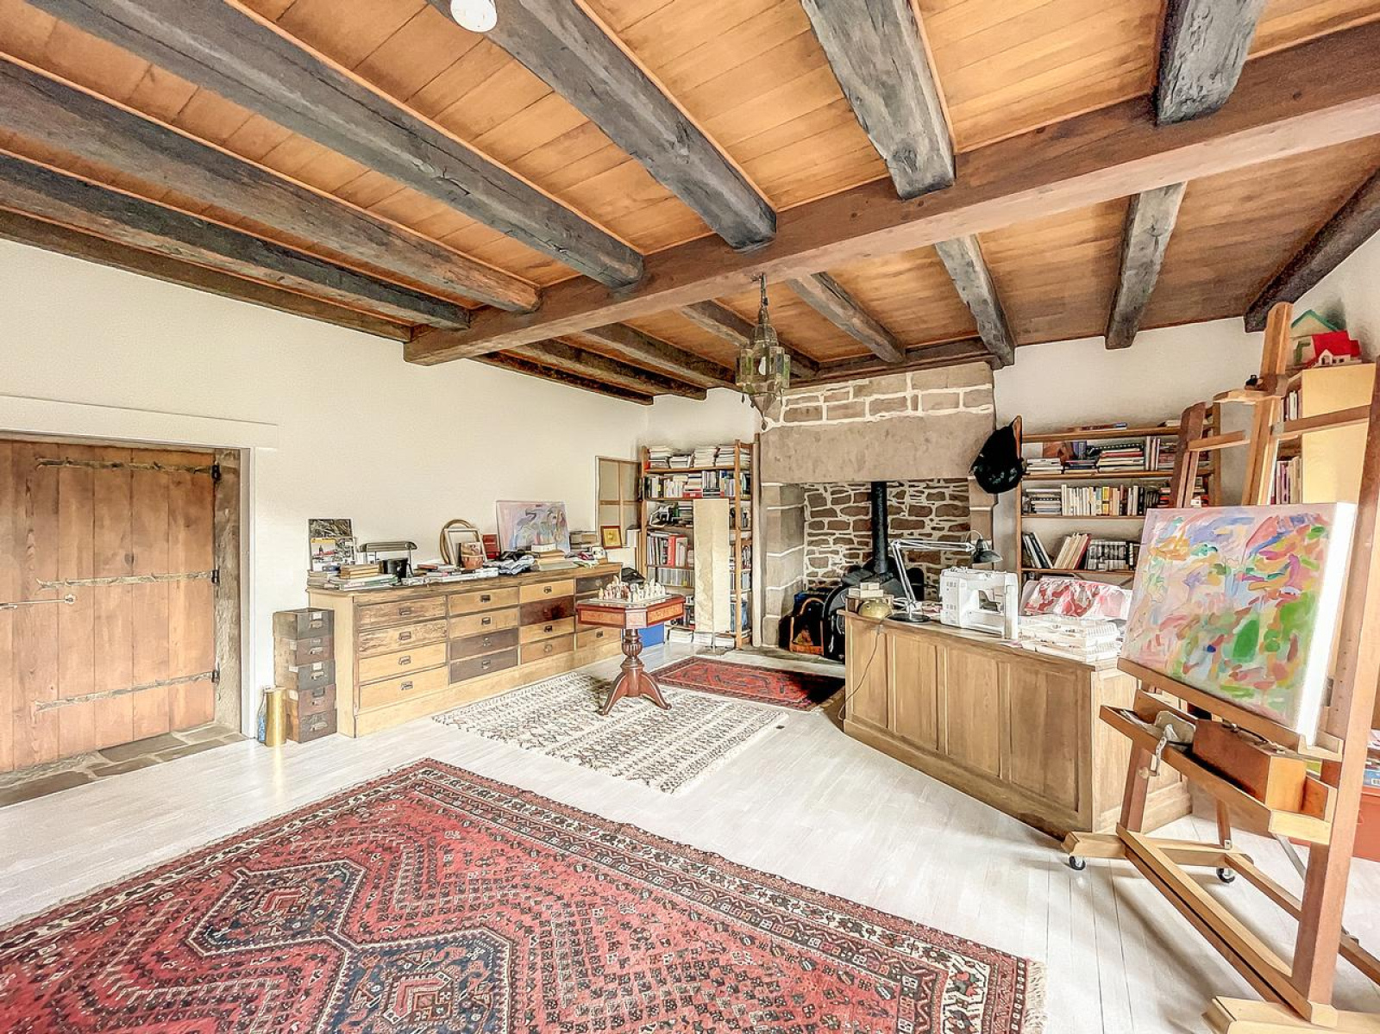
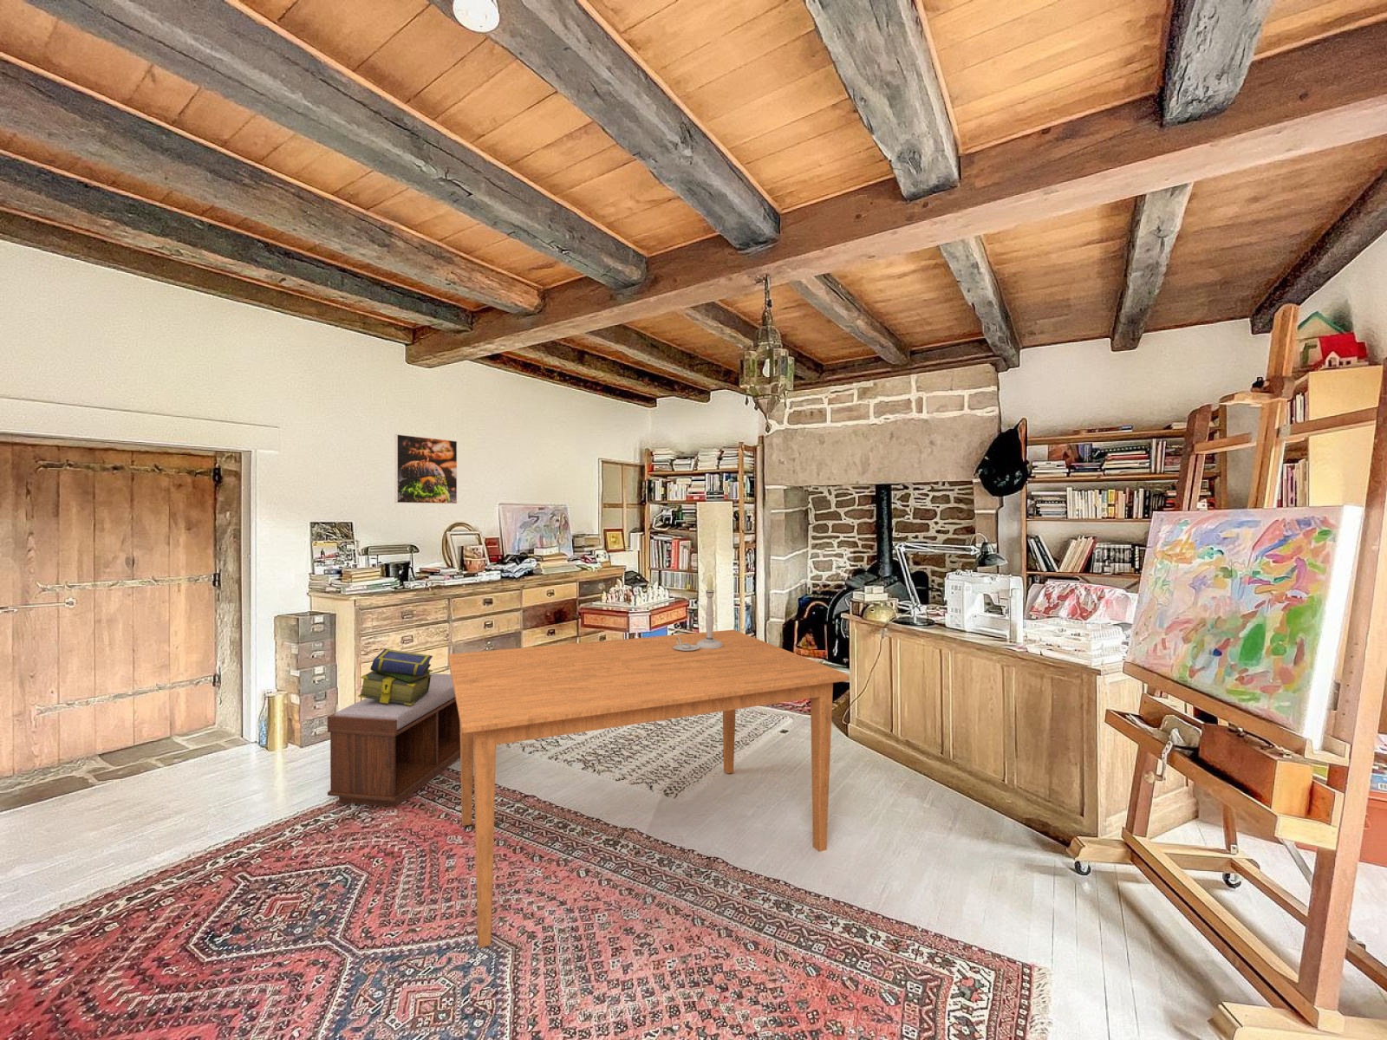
+ candlestick [673,575,723,651]
+ dining table [448,629,850,949]
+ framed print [393,434,458,505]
+ stack of books [357,648,434,706]
+ bench [327,673,460,807]
